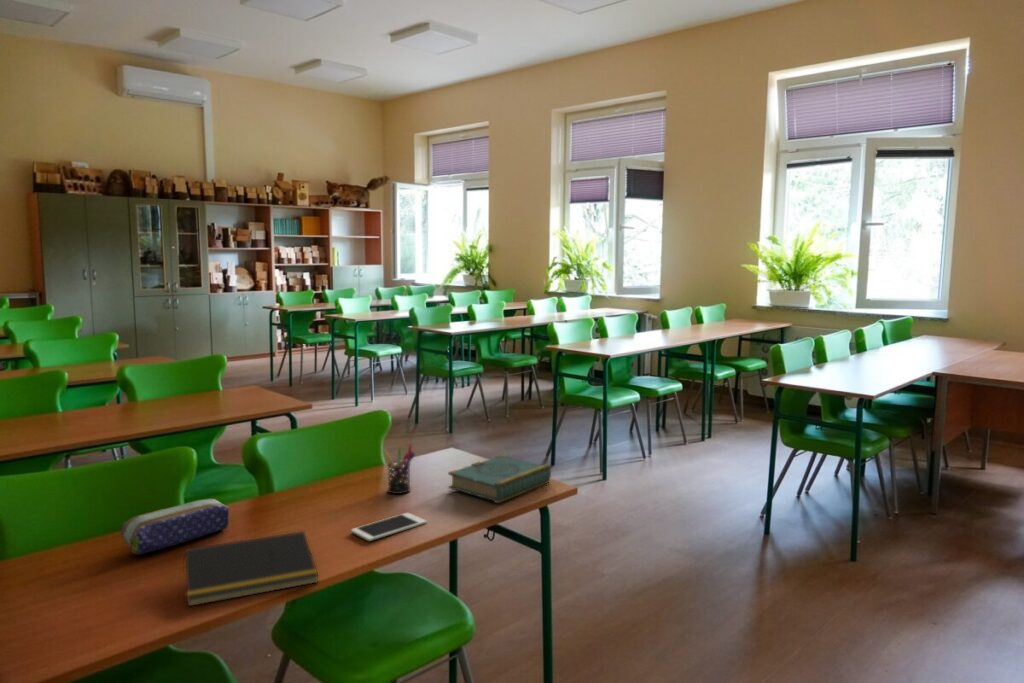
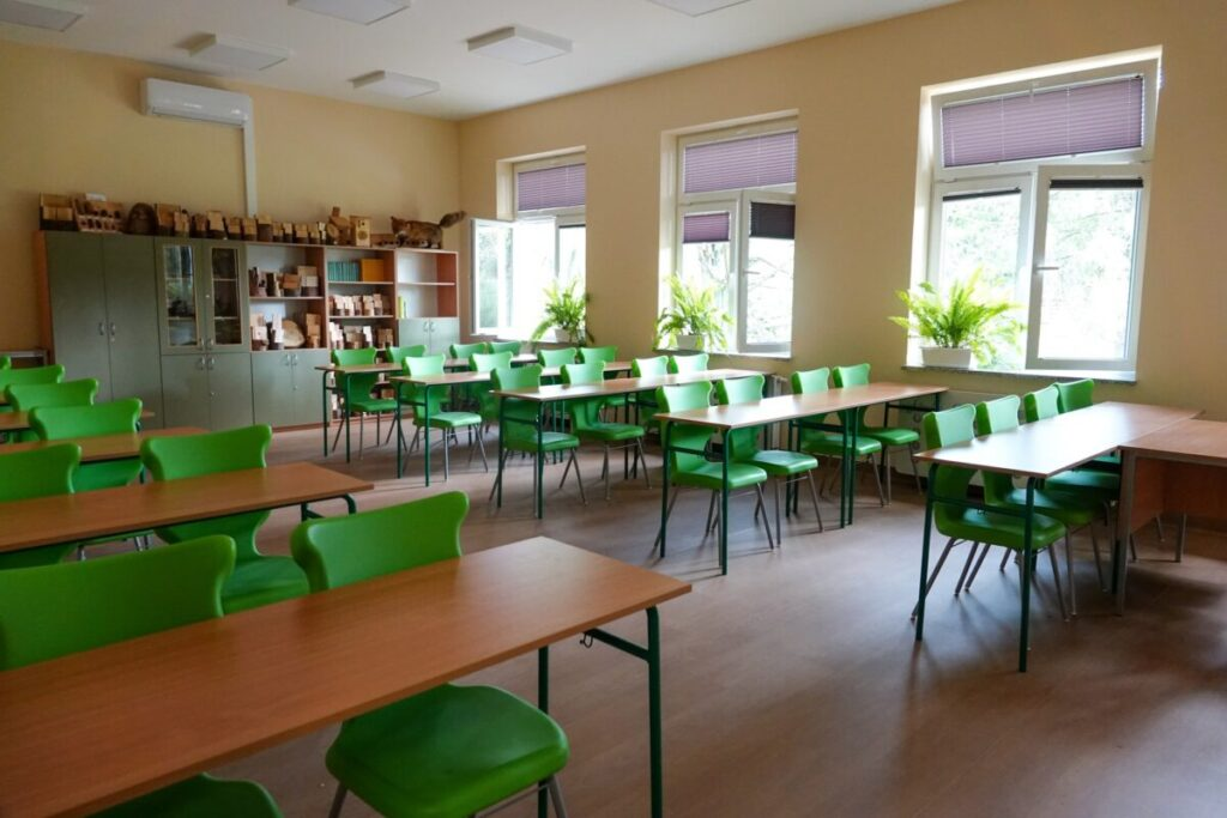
- pen holder [381,443,416,495]
- cell phone [350,512,427,542]
- book [447,454,552,504]
- notepad [181,530,320,607]
- pencil case [120,498,230,556]
